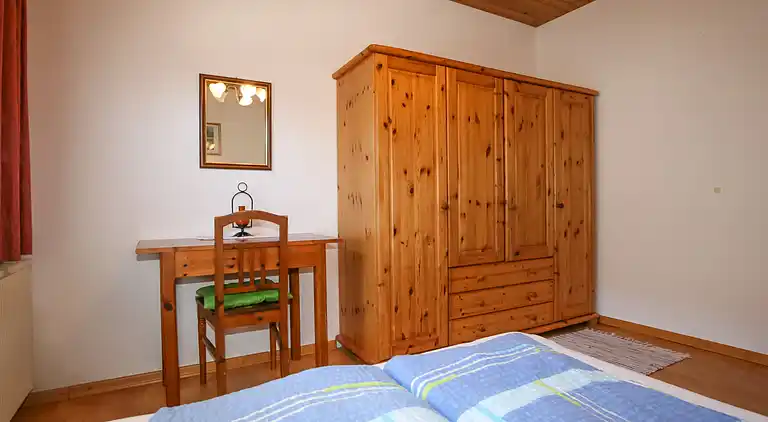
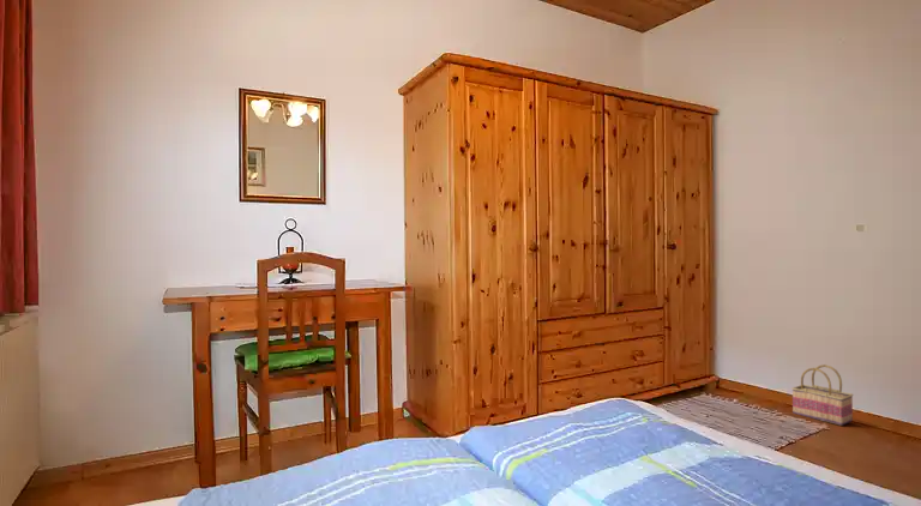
+ basket [790,363,855,427]
